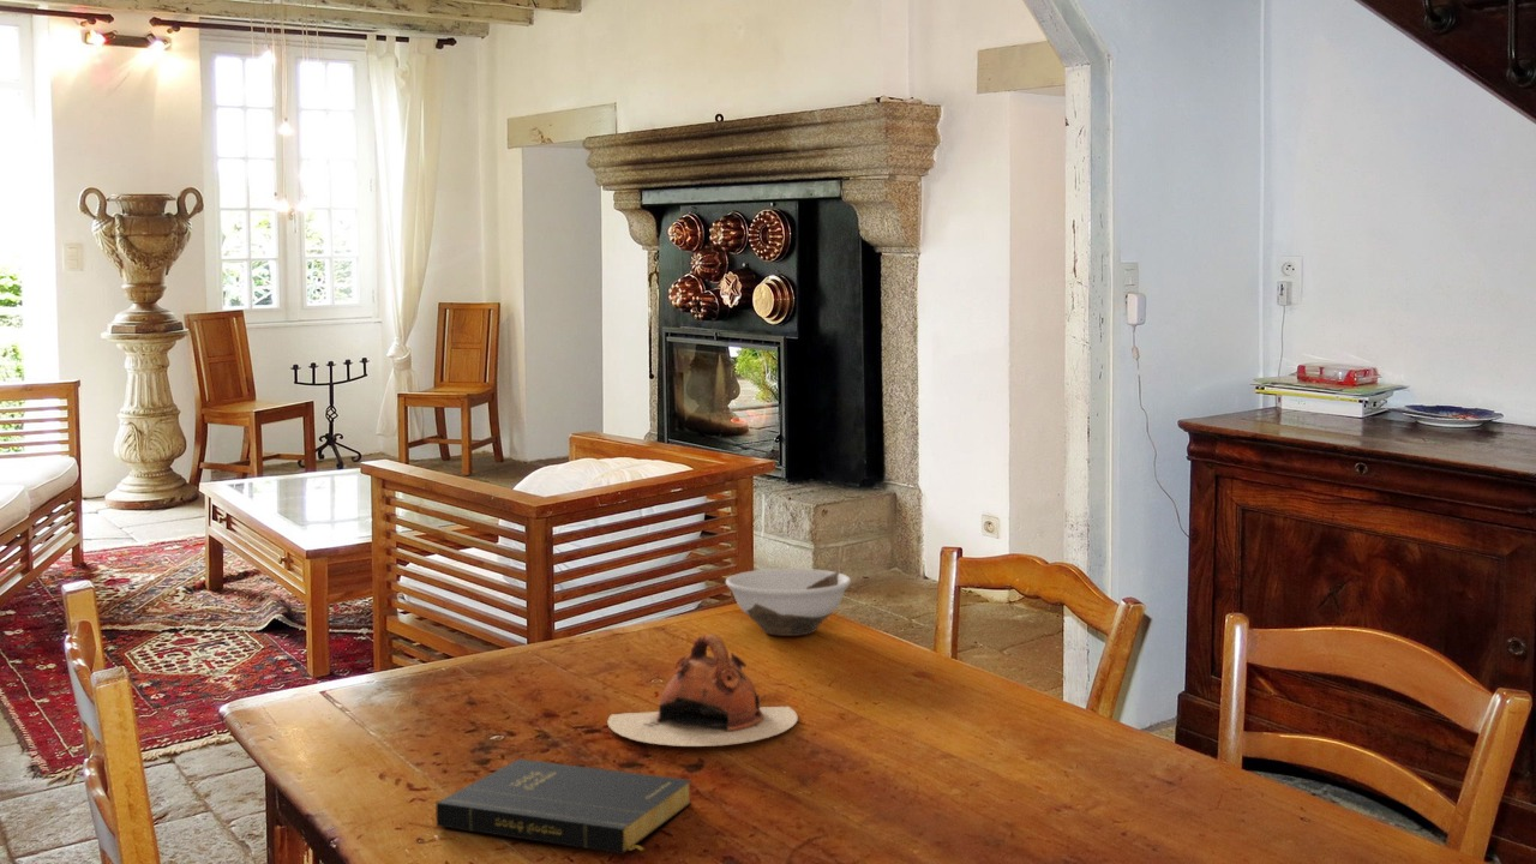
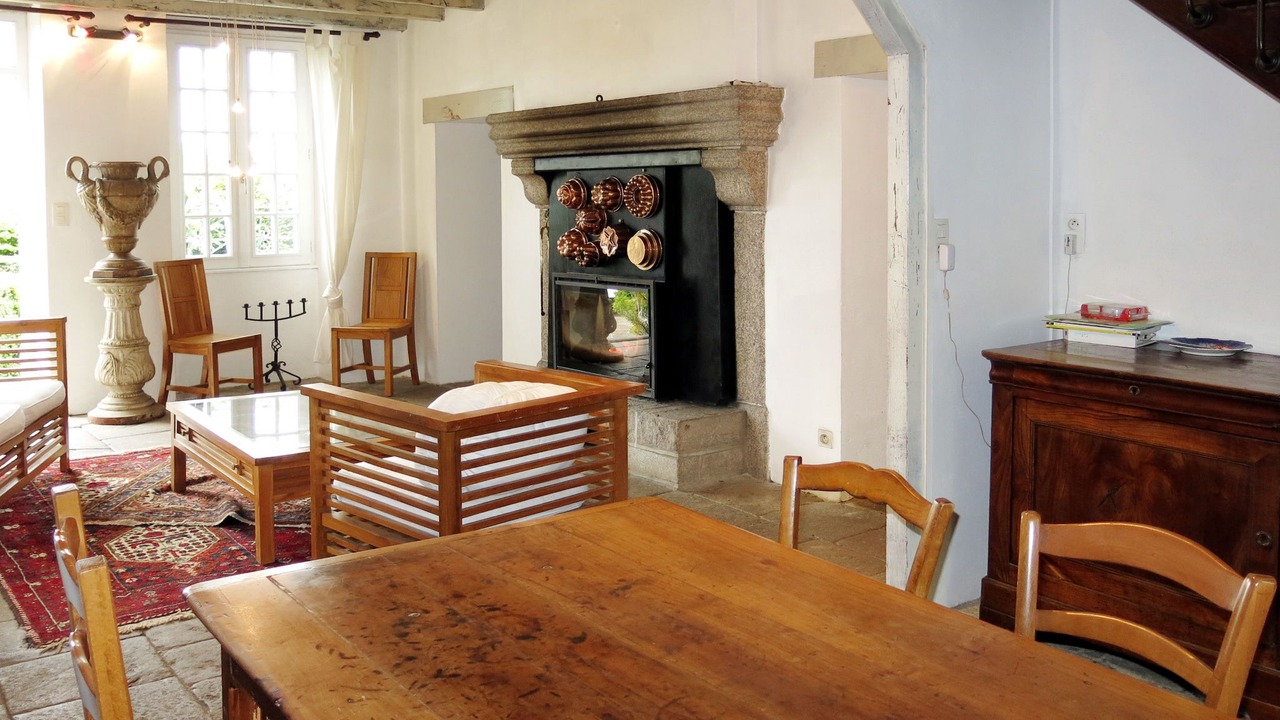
- book [436,758,692,856]
- bowl [725,568,852,637]
- teapot [606,634,799,748]
